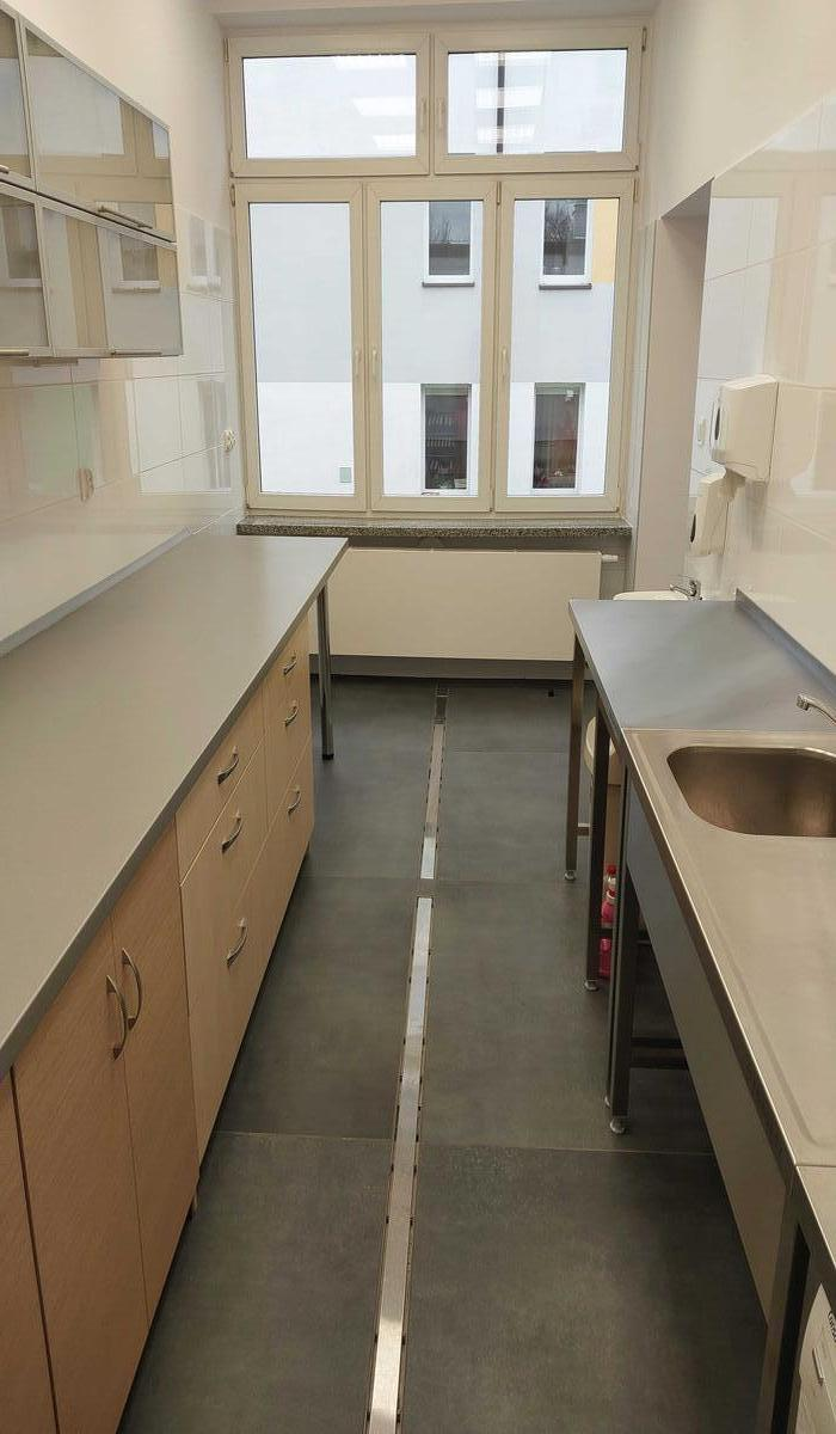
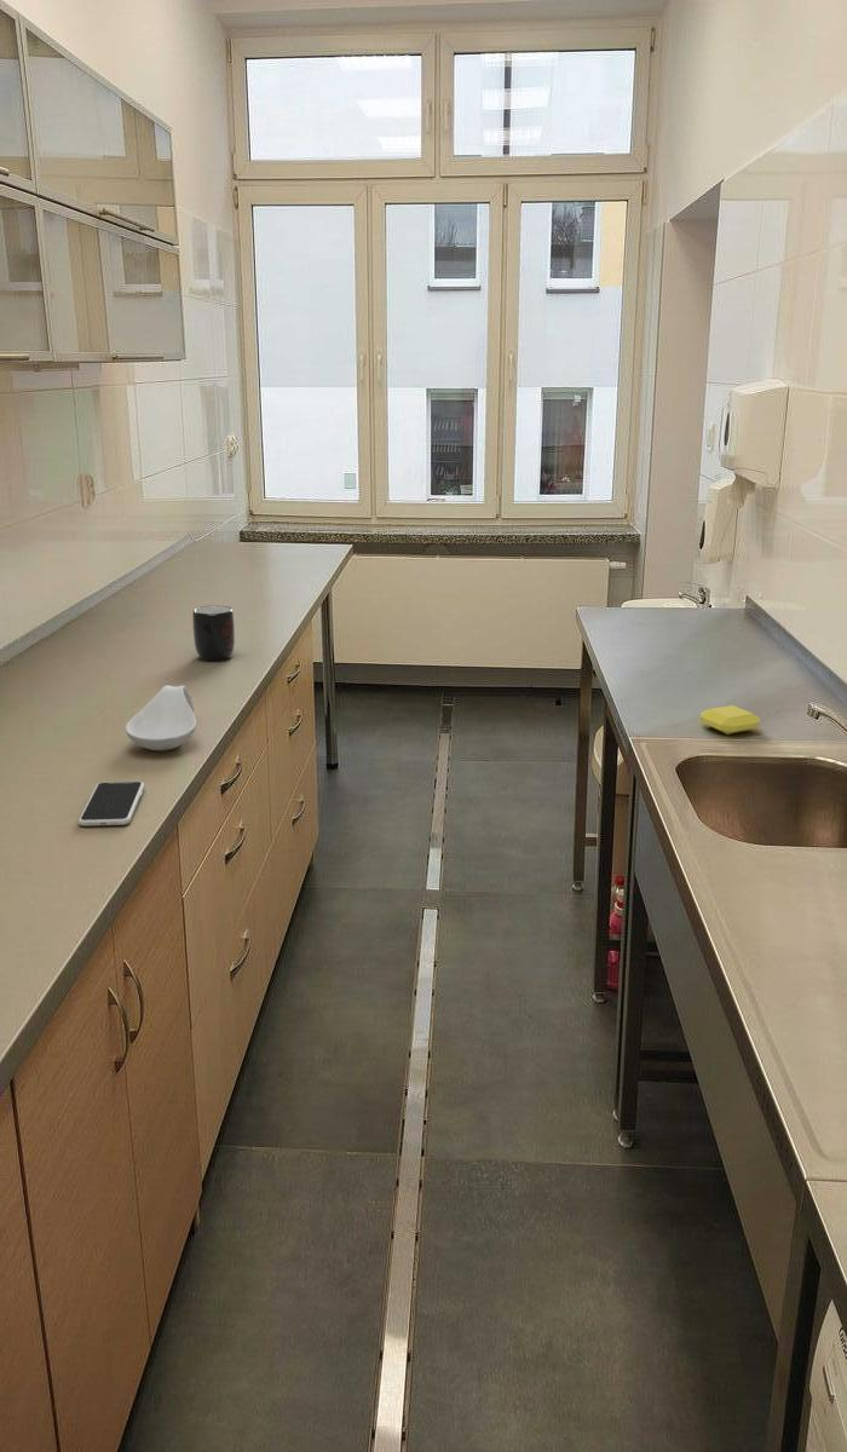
+ smartphone [77,780,145,826]
+ mug [191,605,236,663]
+ soap bar [699,704,761,736]
+ spoon rest [123,684,197,751]
